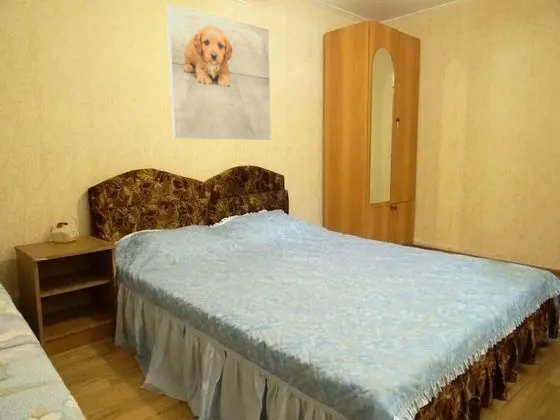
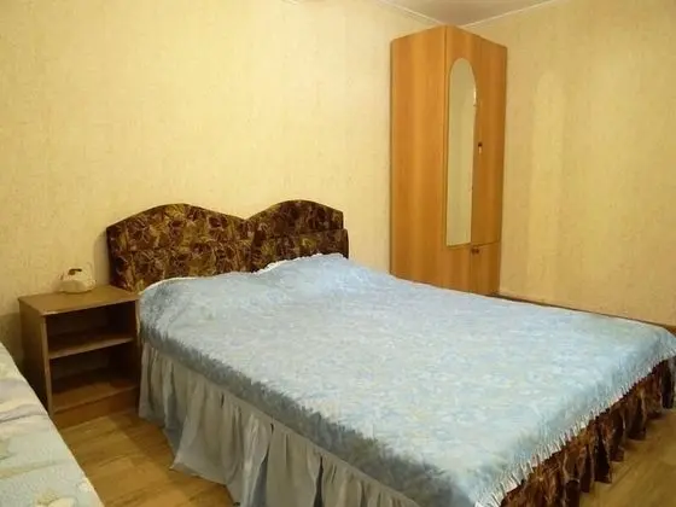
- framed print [165,2,272,141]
